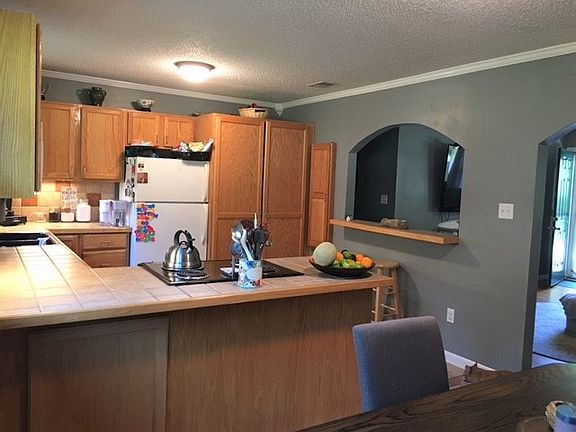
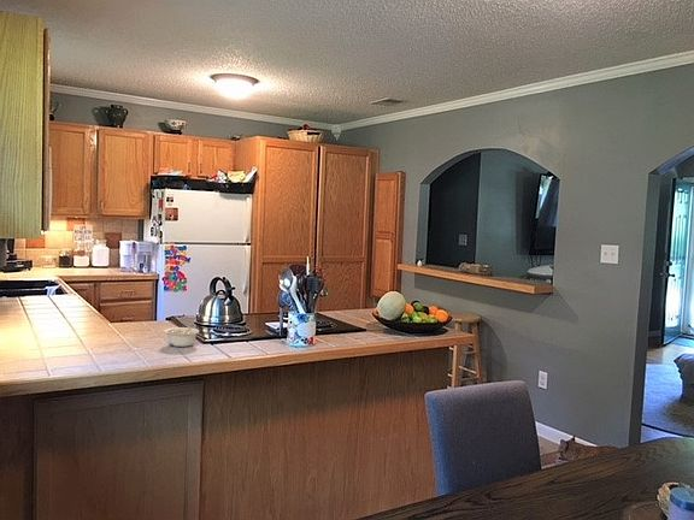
+ legume [163,323,200,348]
